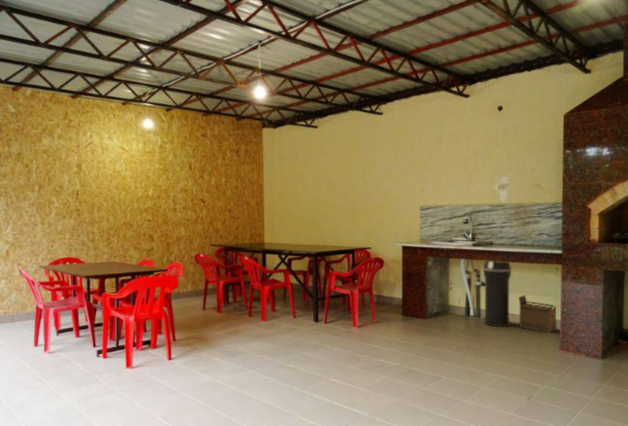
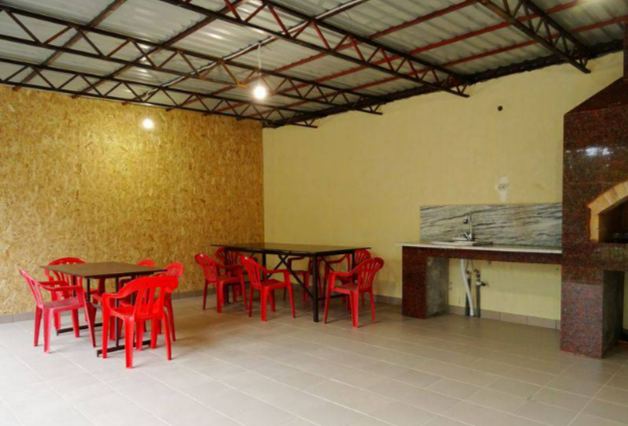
- cardboard box [518,294,561,334]
- trash can [482,260,512,328]
